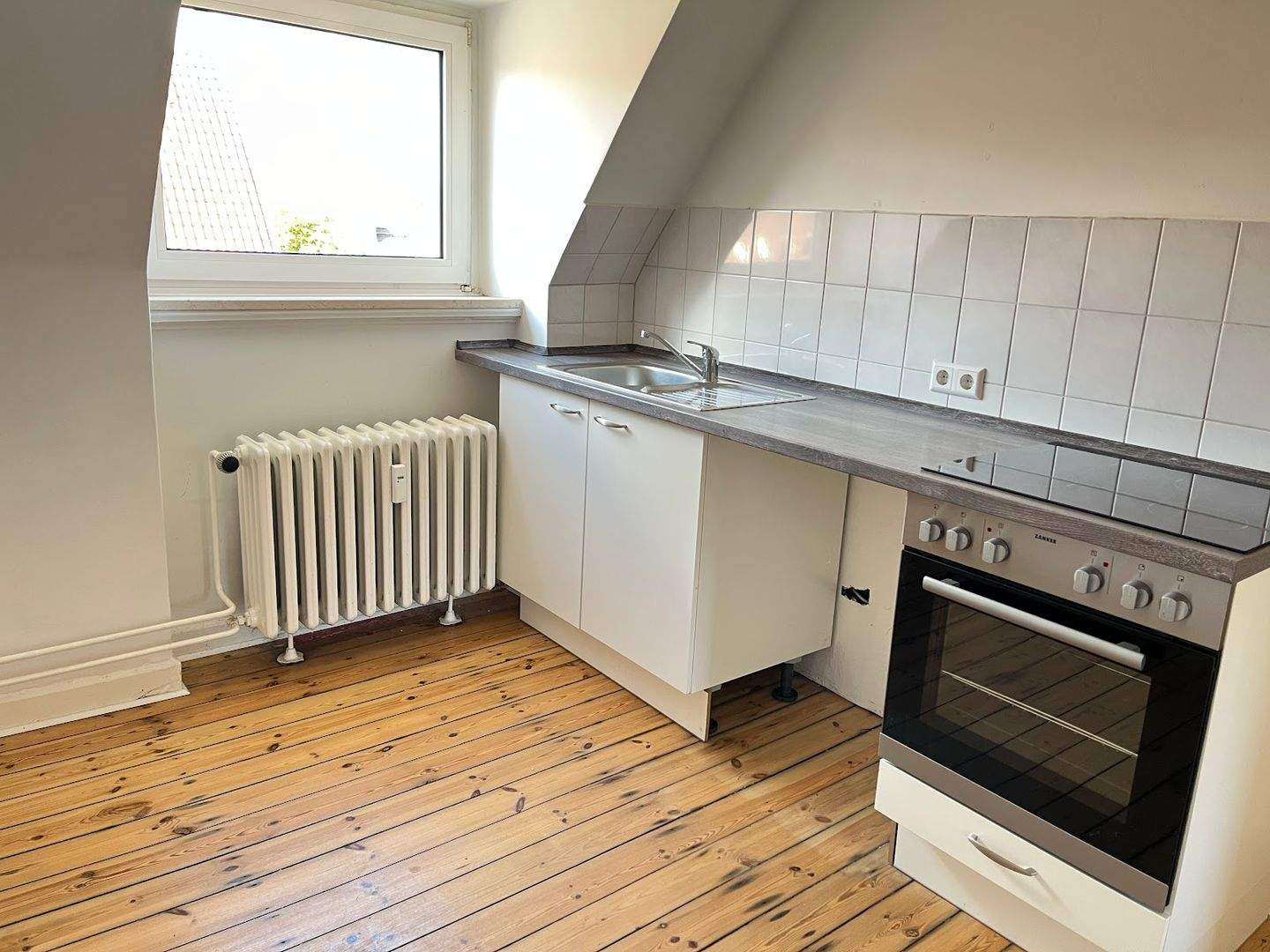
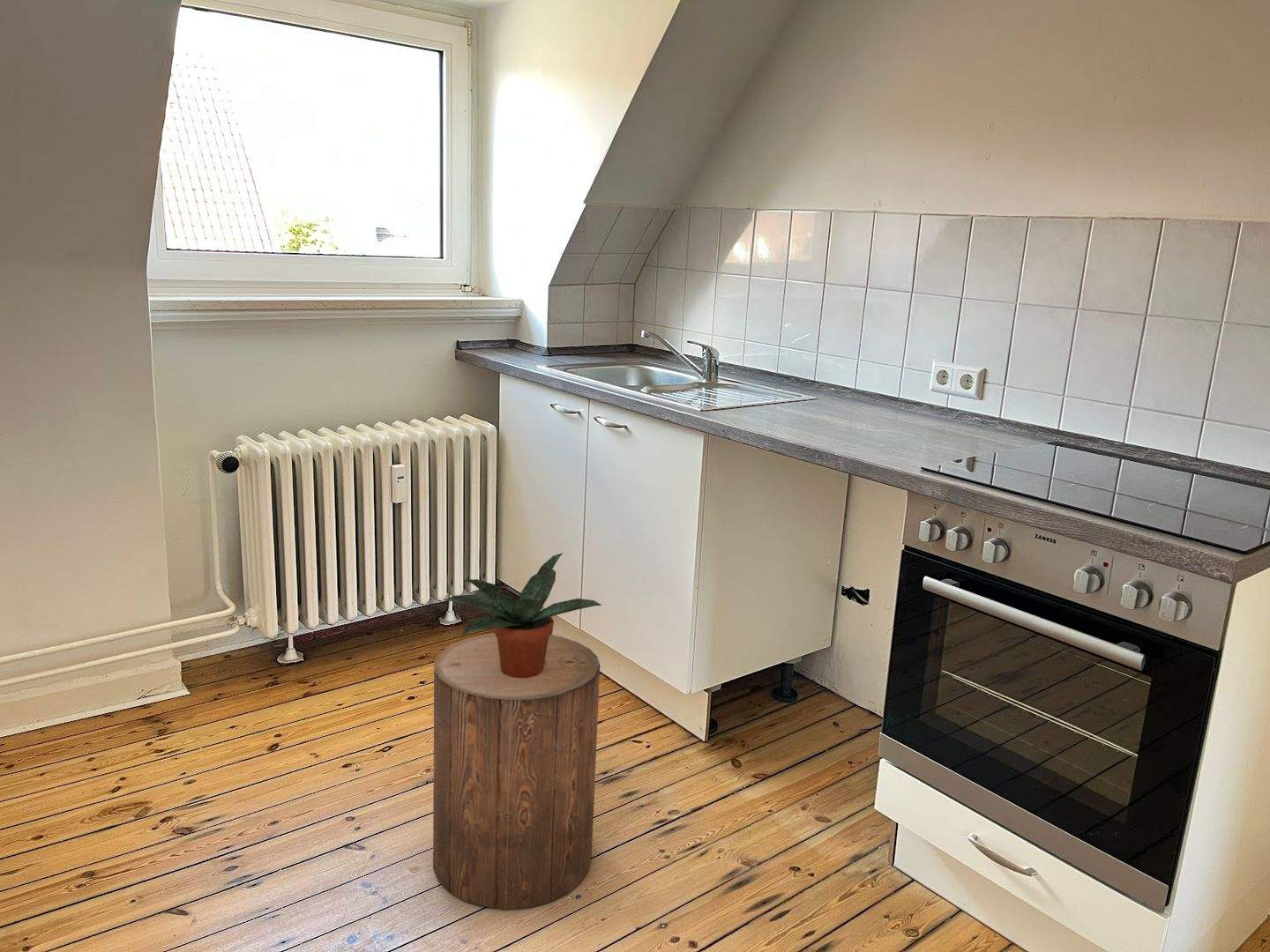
+ stool [432,632,601,910]
+ potted plant [444,552,602,678]
